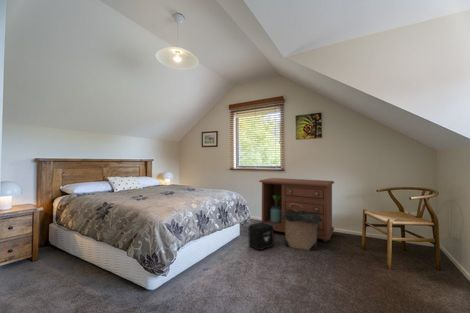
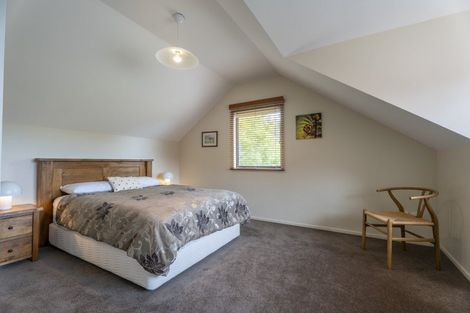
- dresser [258,177,335,243]
- air purifier [247,221,275,251]
- laundry hamper [281,203,321,252]
